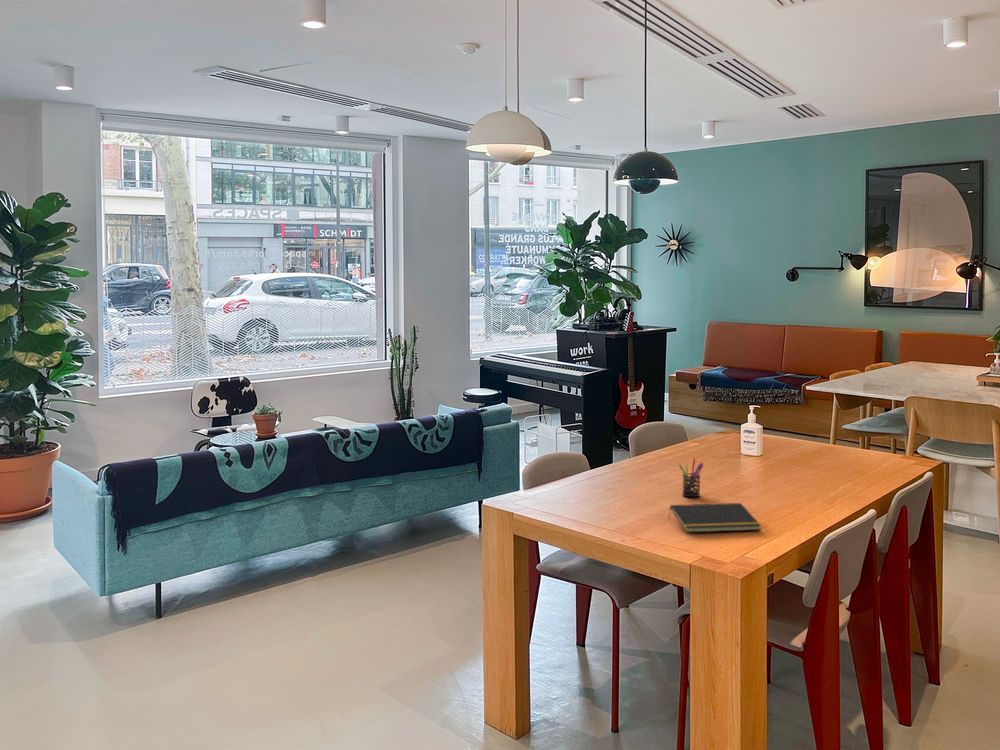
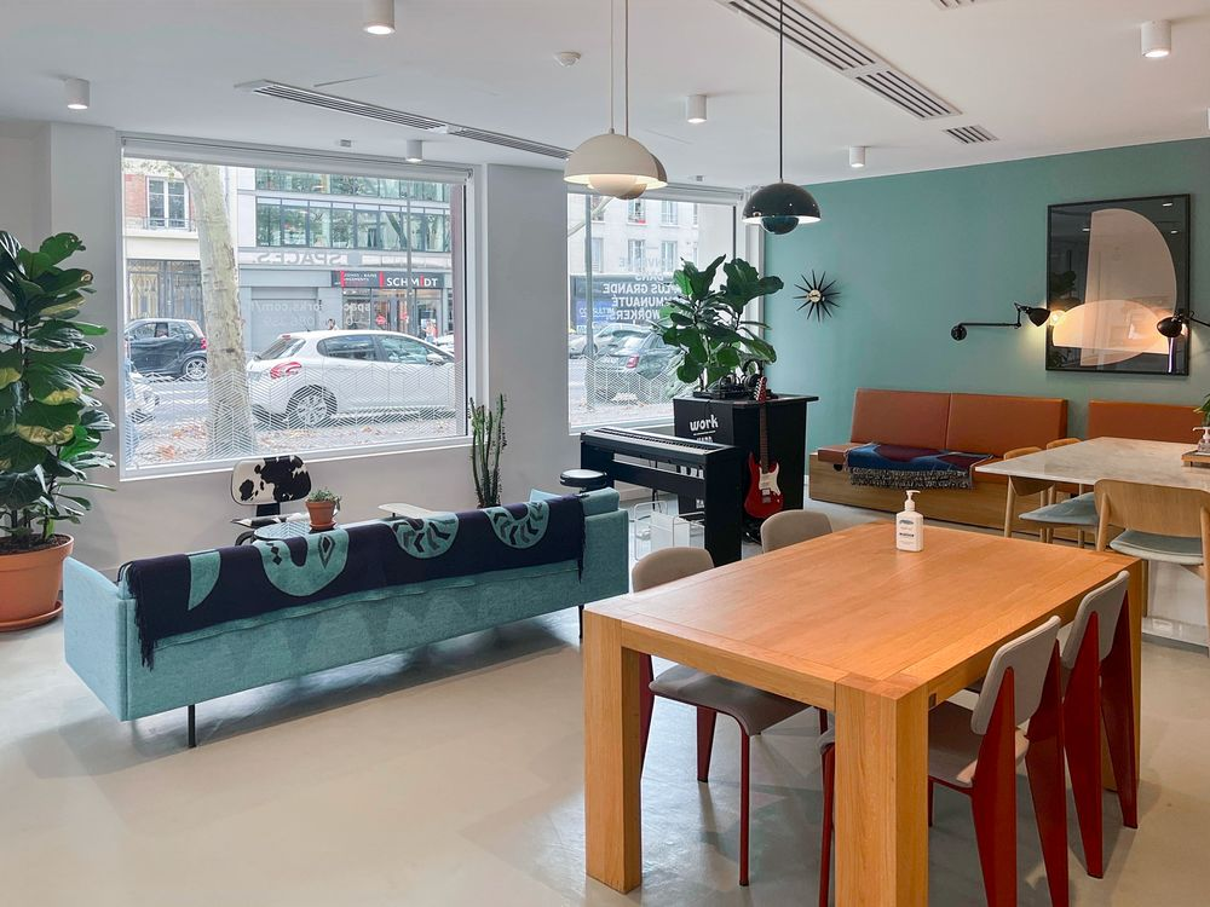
- pen holder [678,458,704,498]
- notepad [667,502,762,533]
